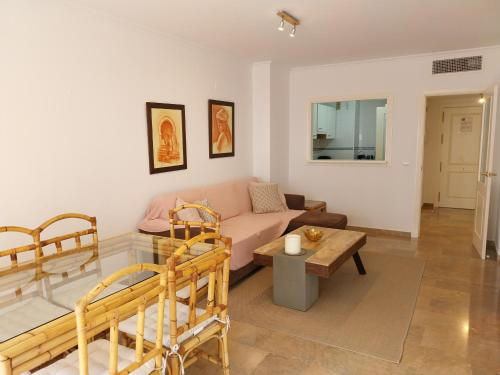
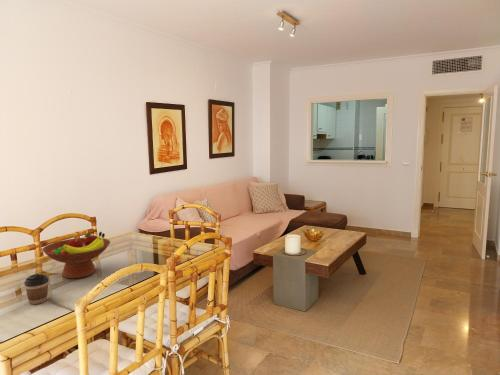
+ fruit bowl [41,231,111,279]
+ coffee cup [23,273,49,305]
